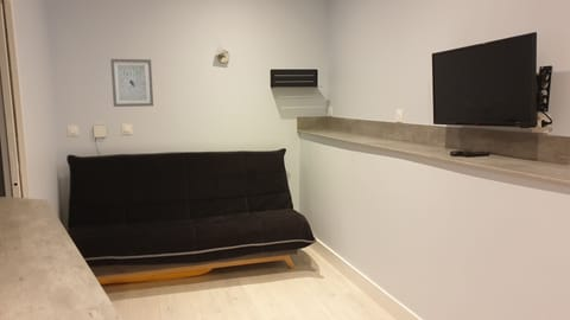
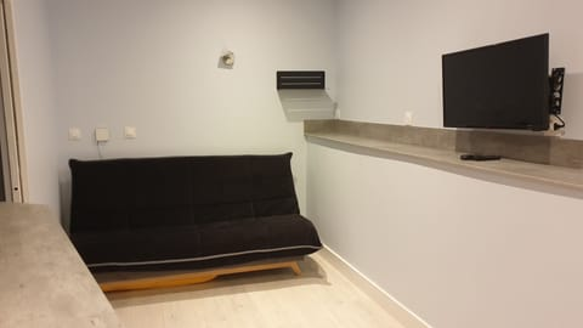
- wall art [109,58,154,108]
